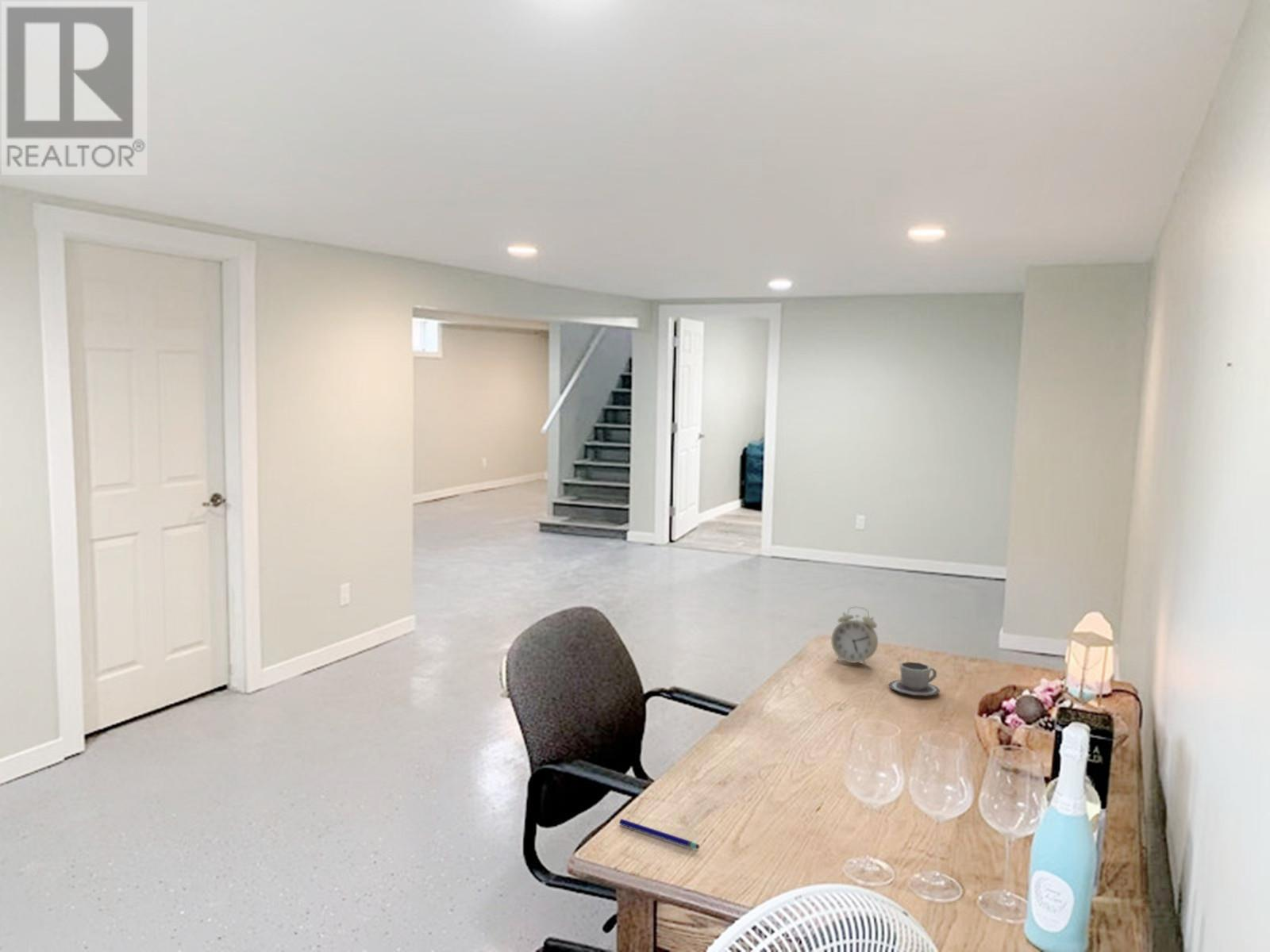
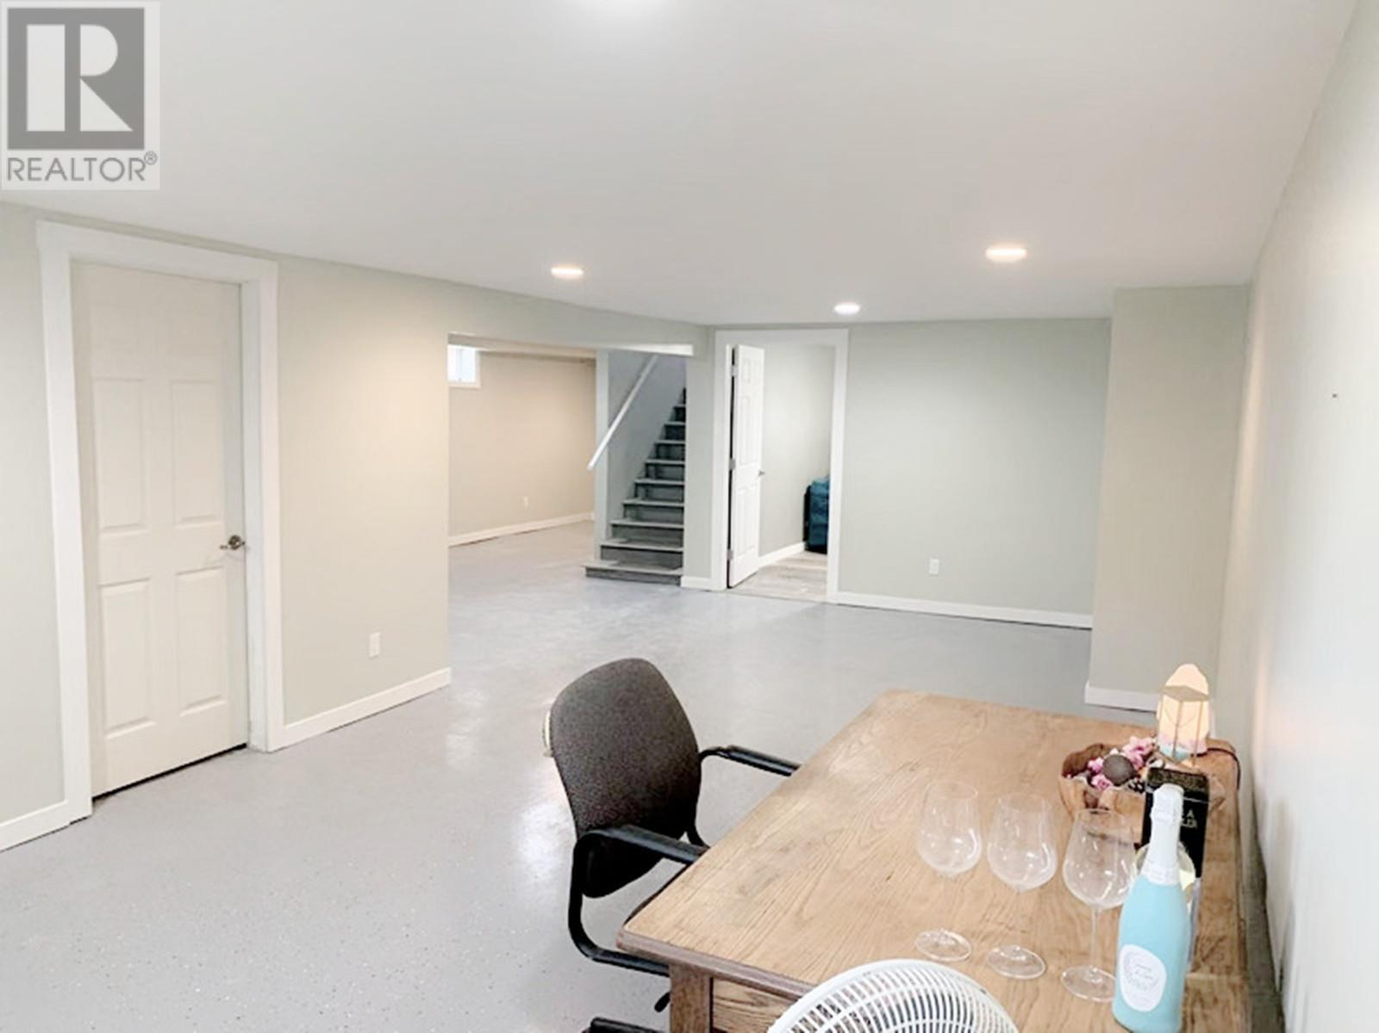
- cup [887,661,941,697]
- alarm clock [830,606,879,667]
- pen [618,818,700,850]
